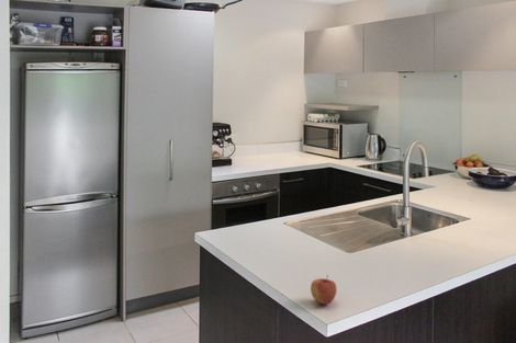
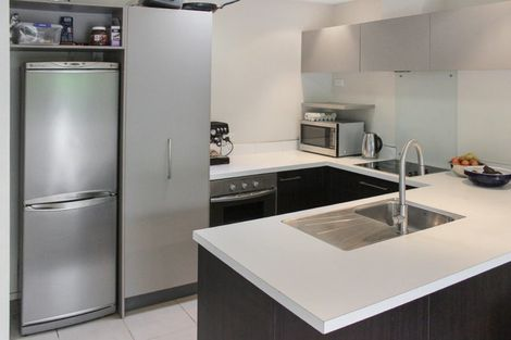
- apple [310,274,338,306]
